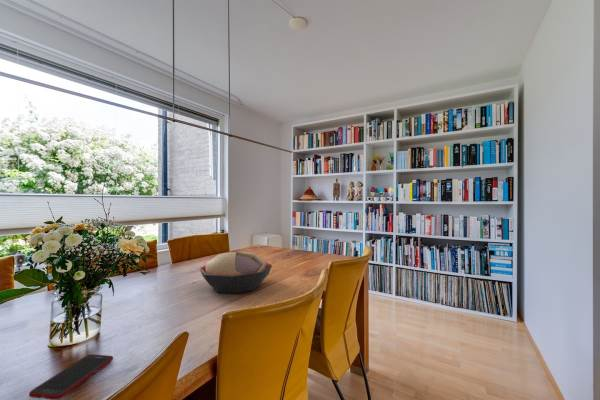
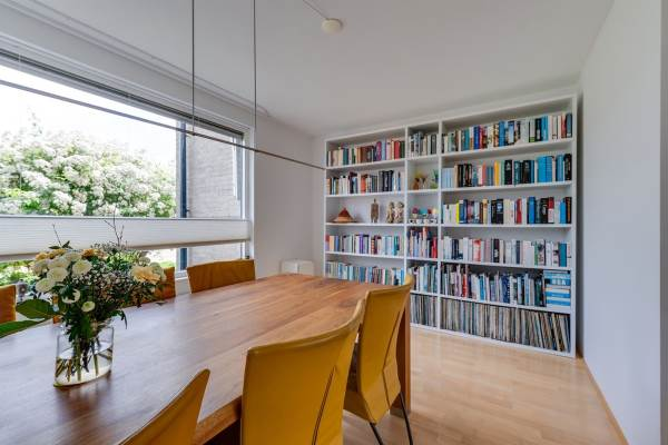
- cell phone [28,353,114,400]
- decorative bowl [198,251,273,295]
